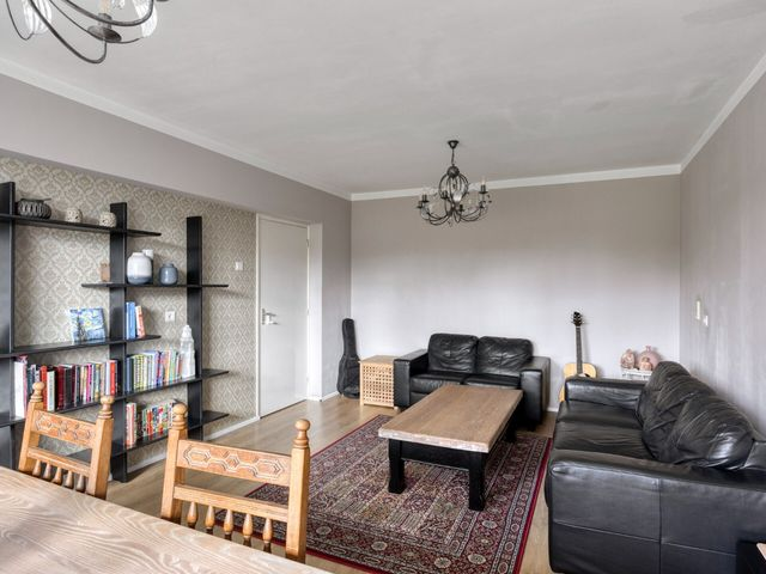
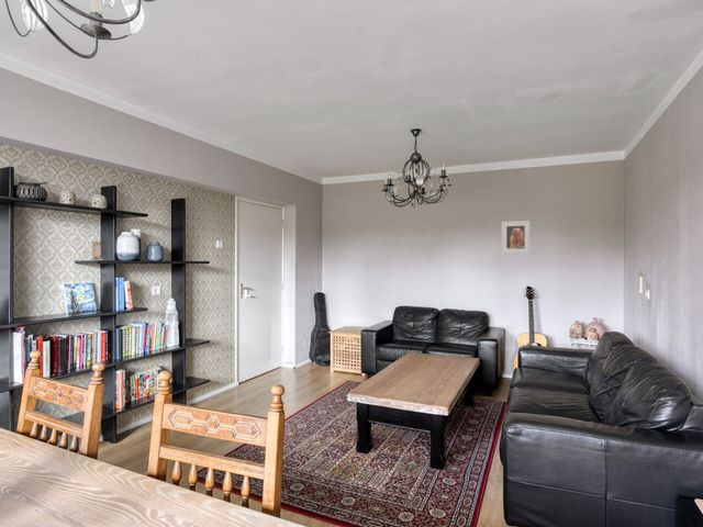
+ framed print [501,220,531,255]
